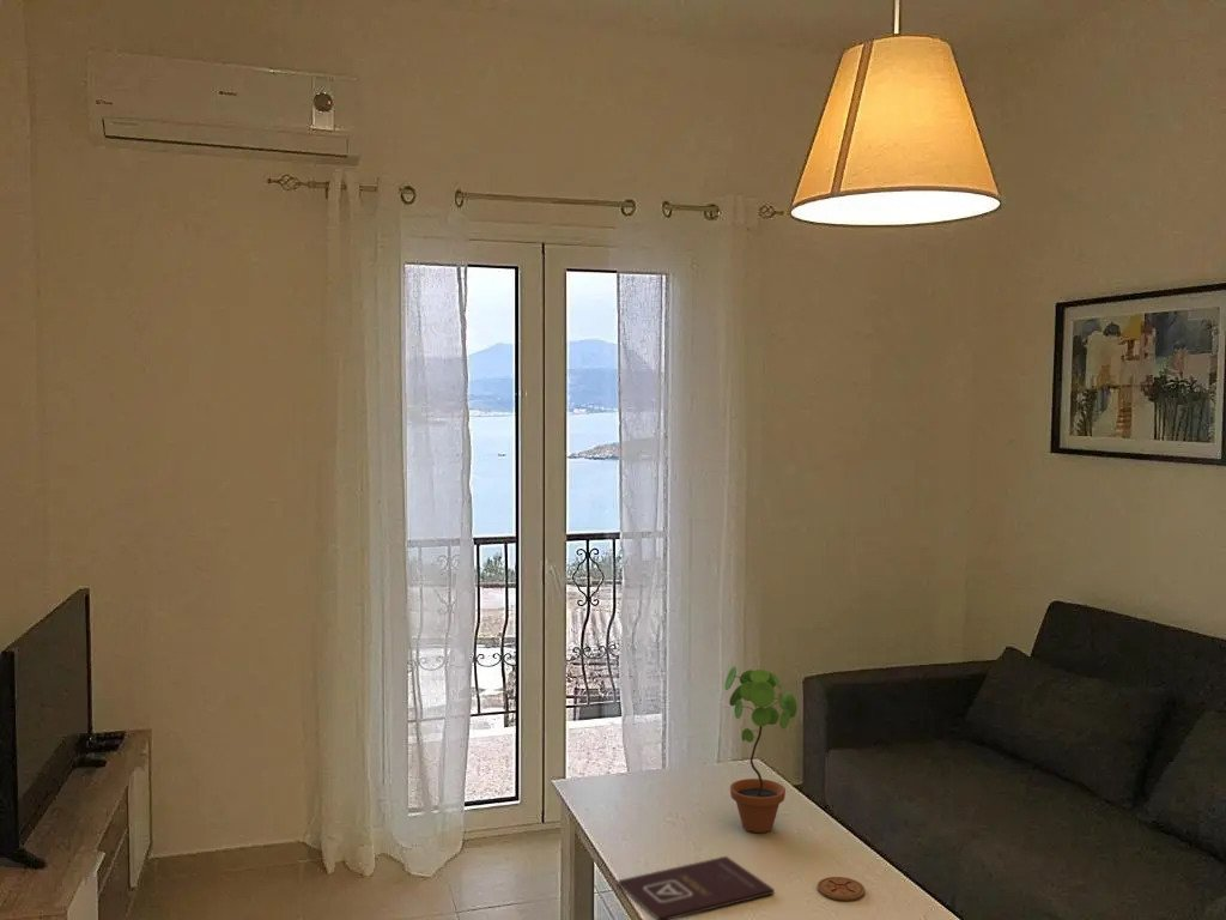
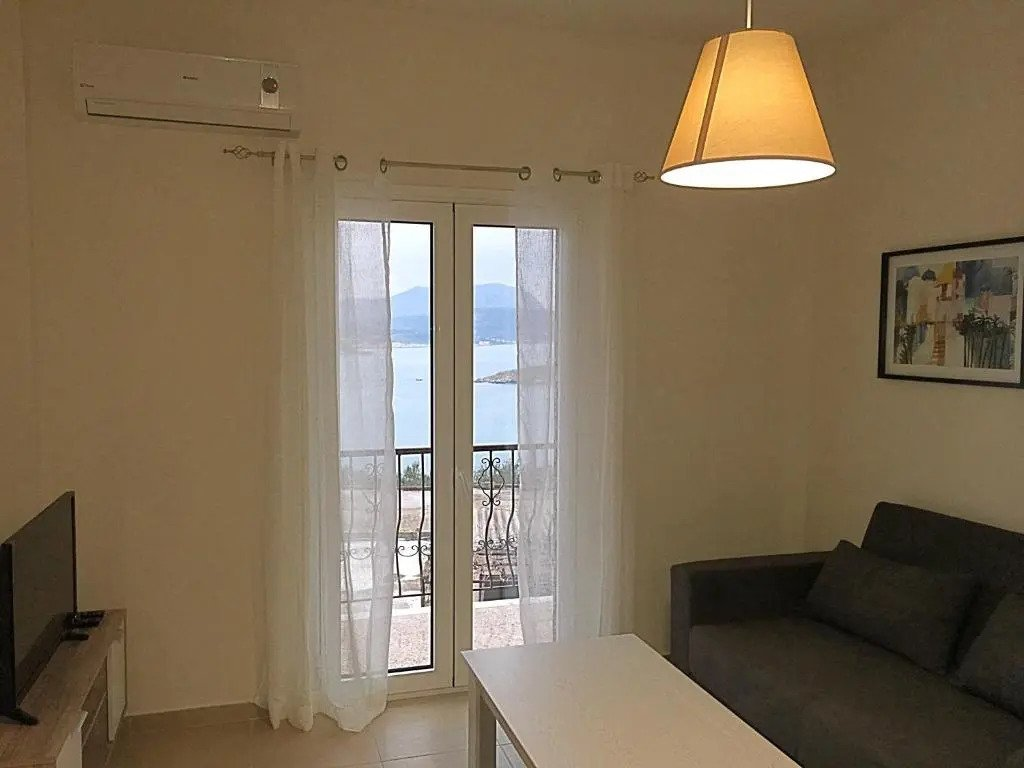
- coaster [817,876,866,902]
- book [615,855,776,920]
- potted plant [723,665,799,834]
